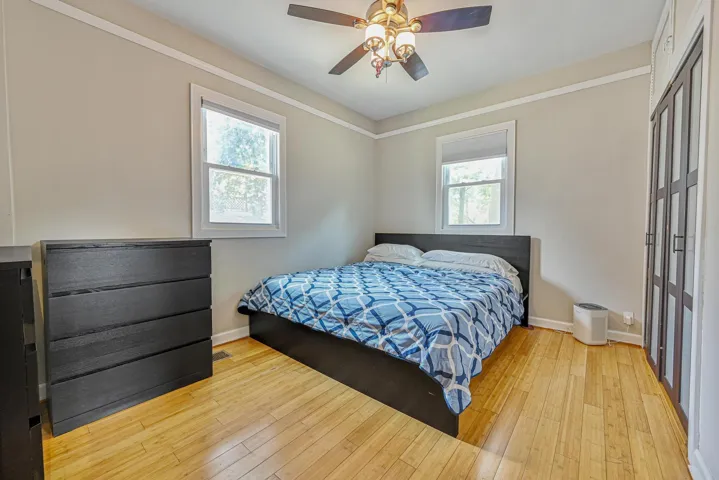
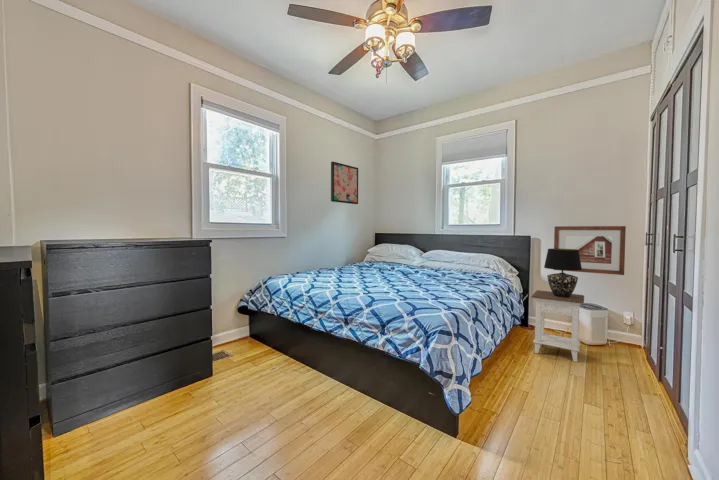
+ wall art [330,161,359,205]
+ nightstand [530,289,585,363]
+ table lamp [543,248,582,297]
+ picture frame [553,225,627,276]
